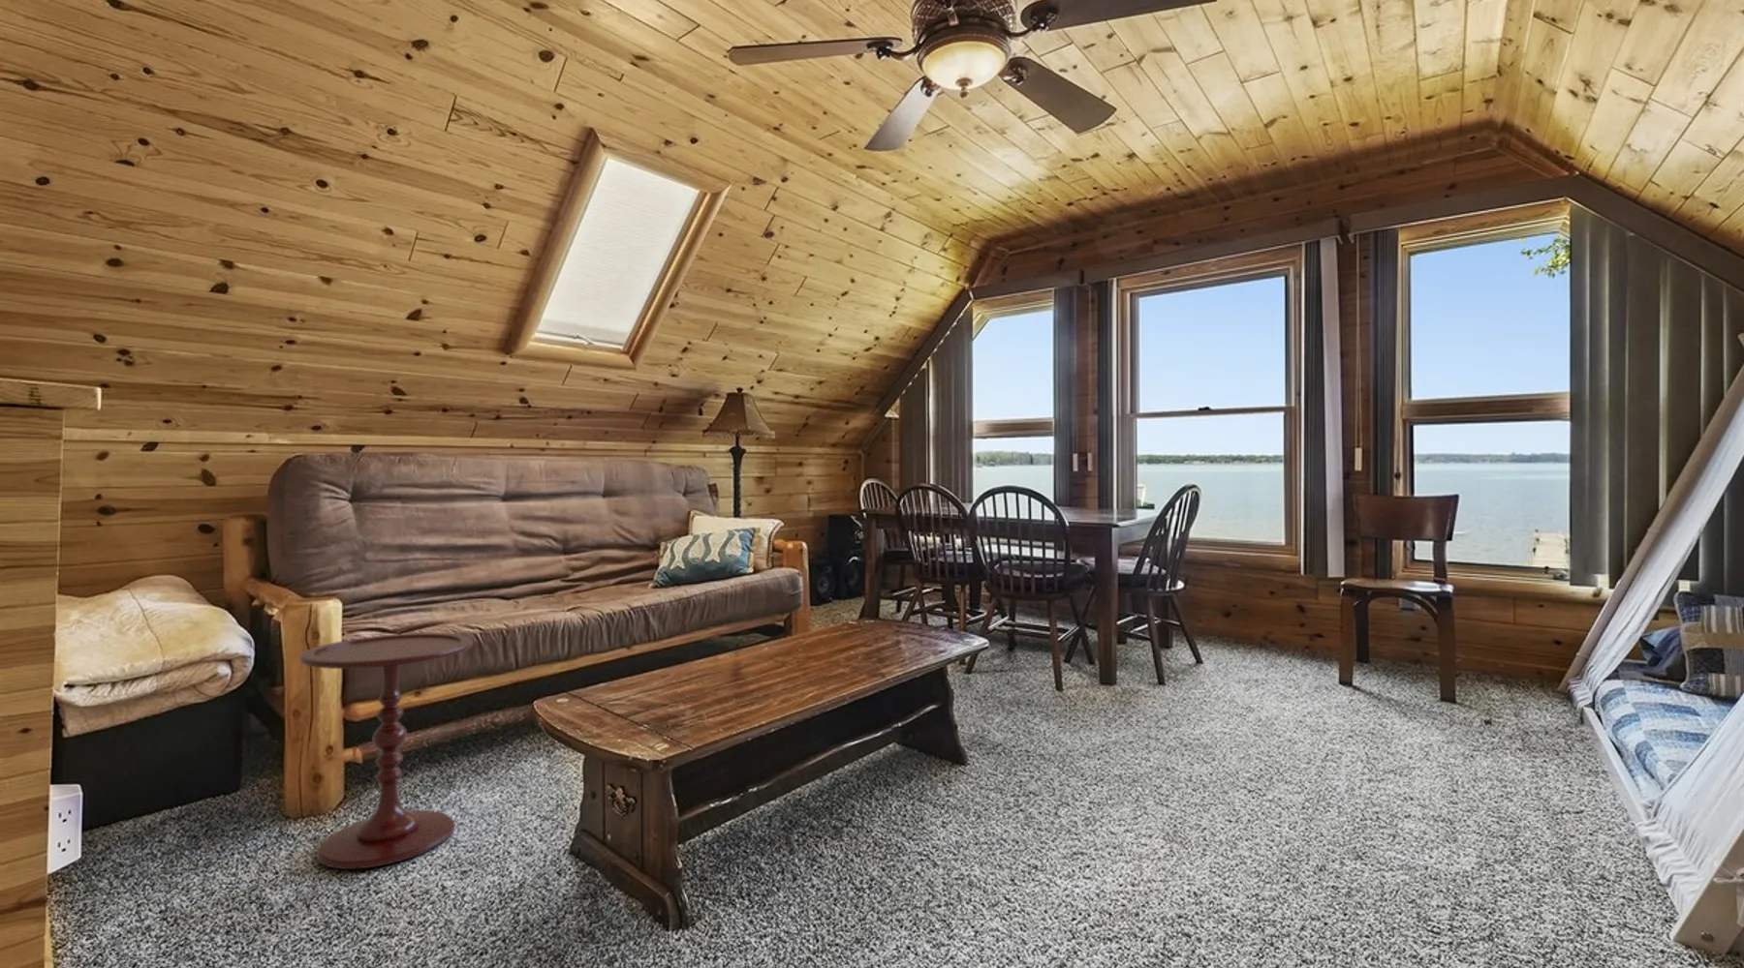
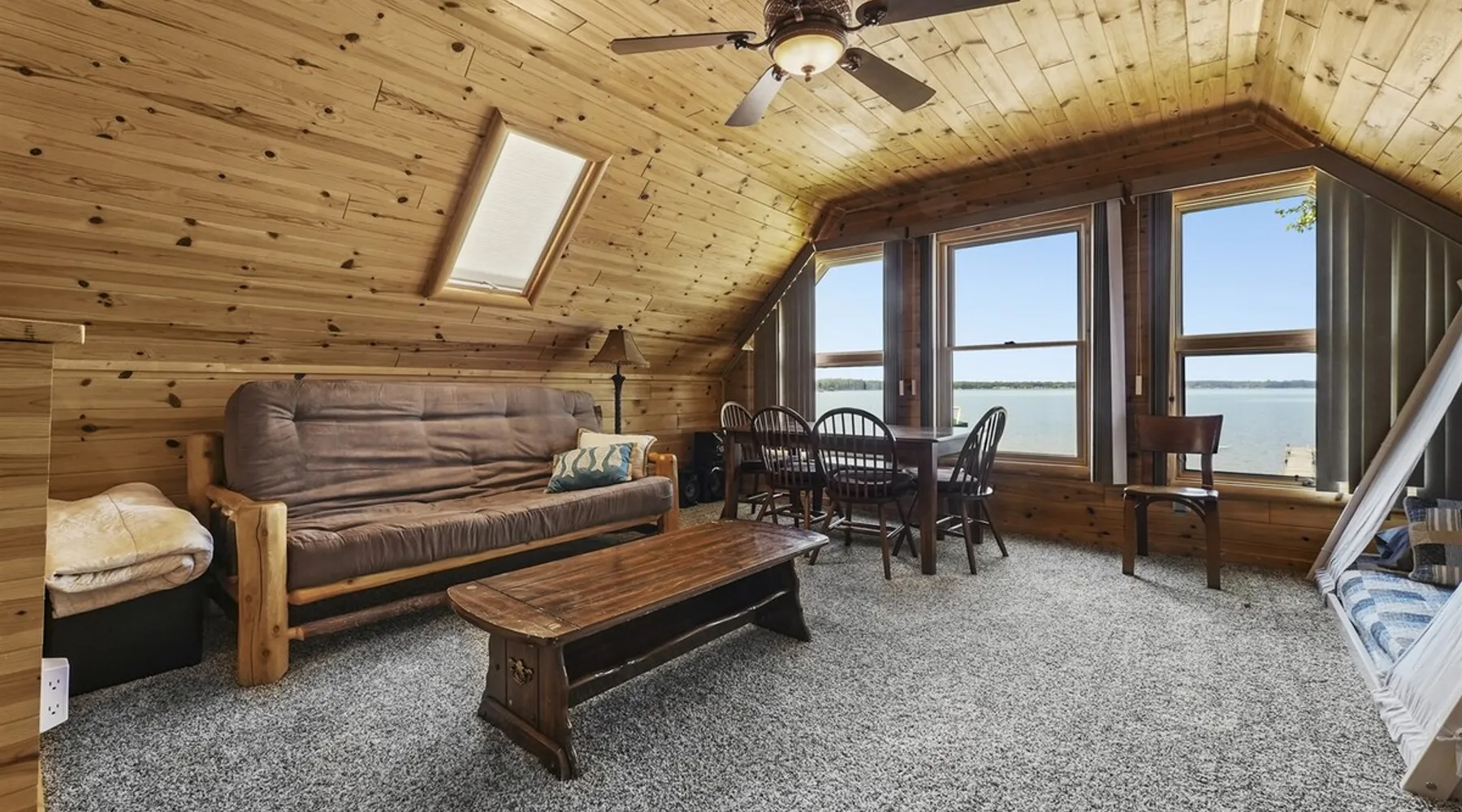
- side table [298,632,474,870]
